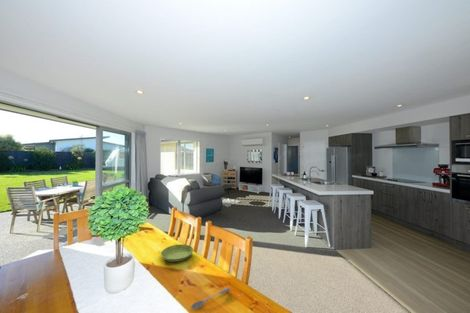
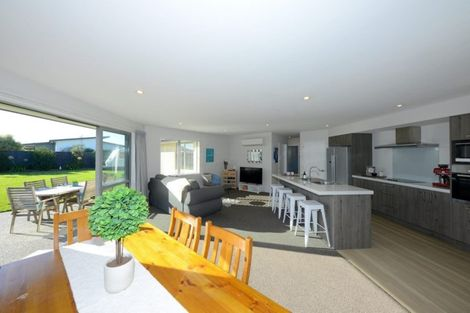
- saucer [160,243,194,263]
- soupspoon [190,286,231,310]
